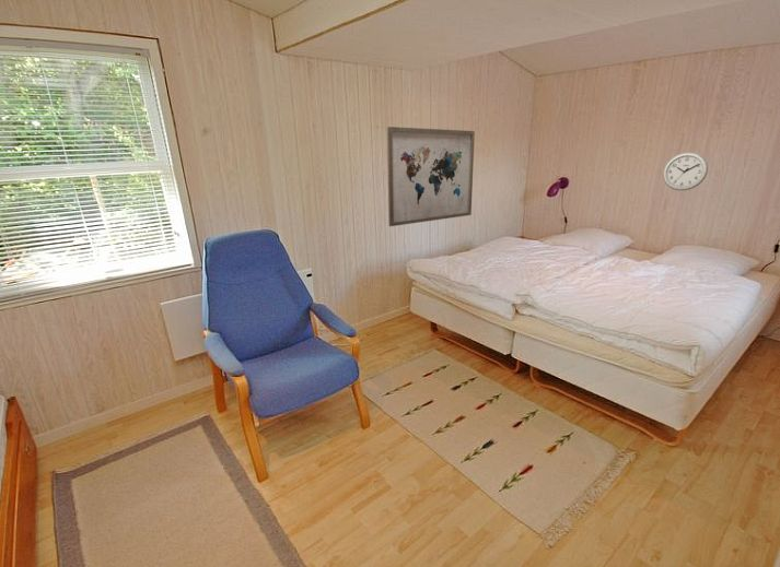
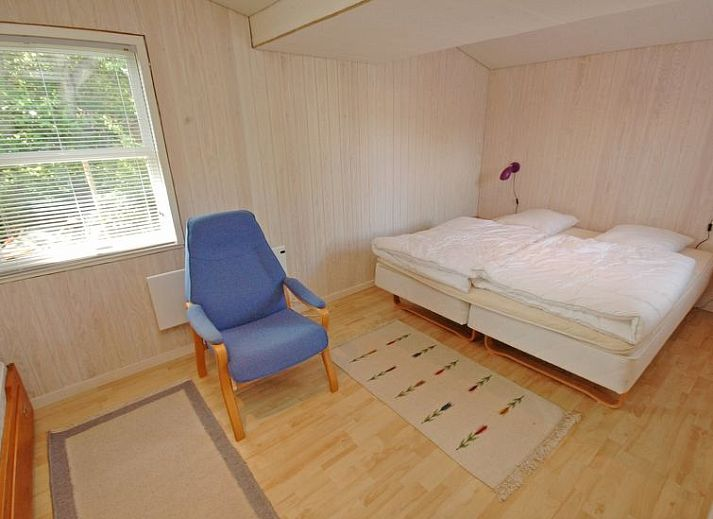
- wall clock [662,151,709,191]
- wall art [386,126,476,227]
